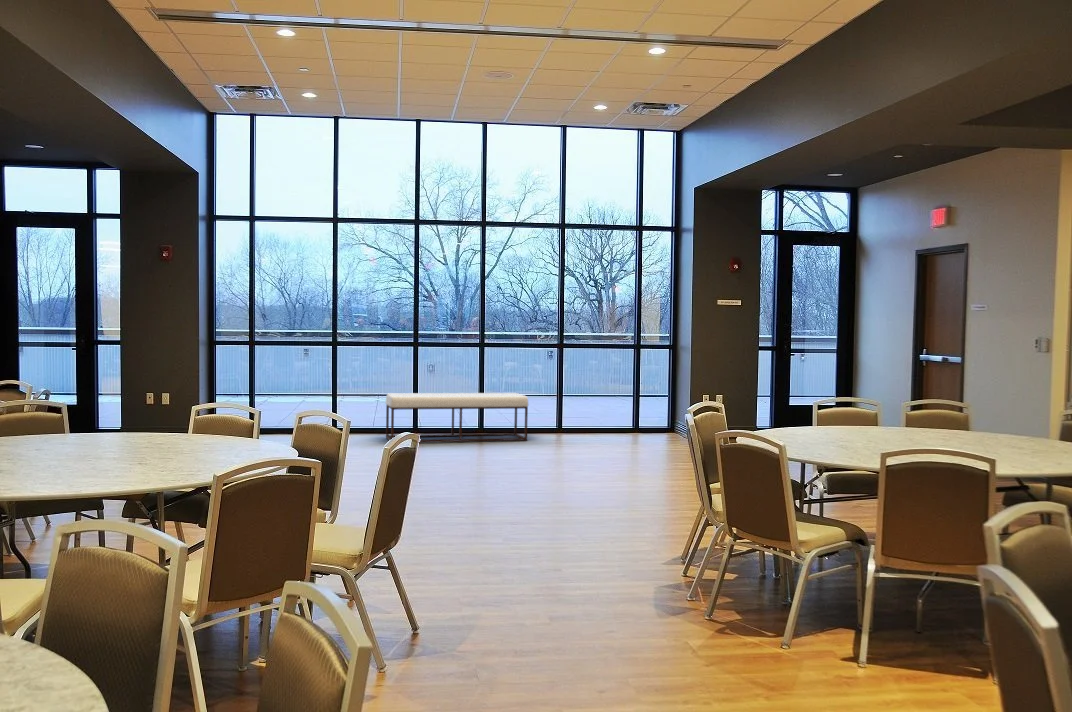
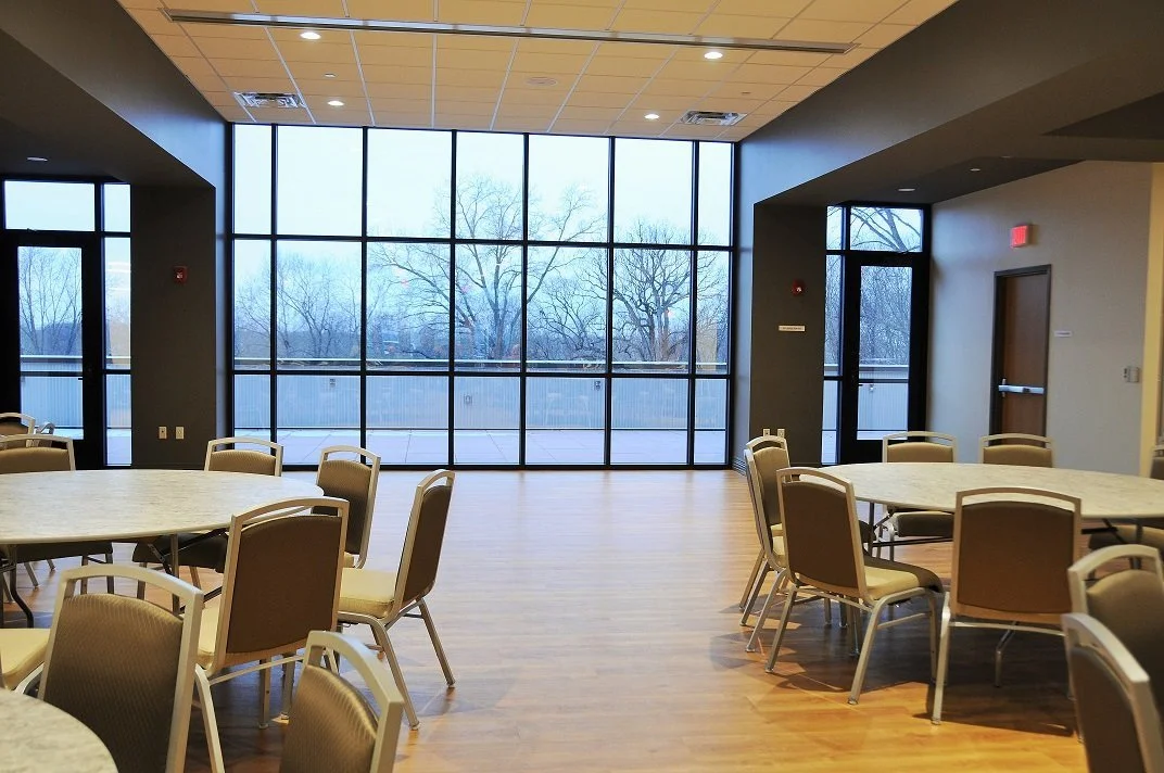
- bench [384,392,529,443]
